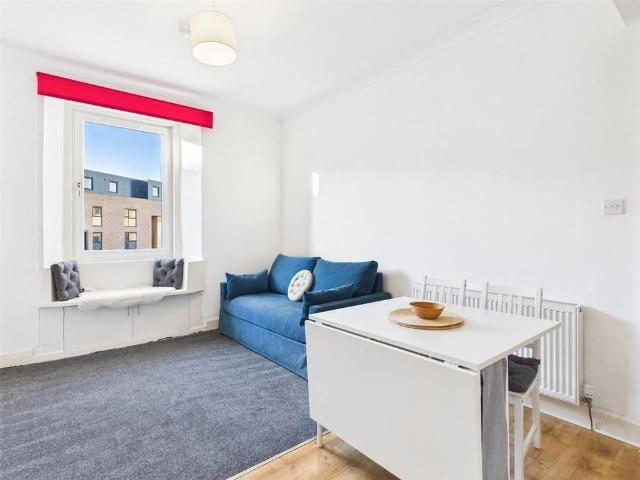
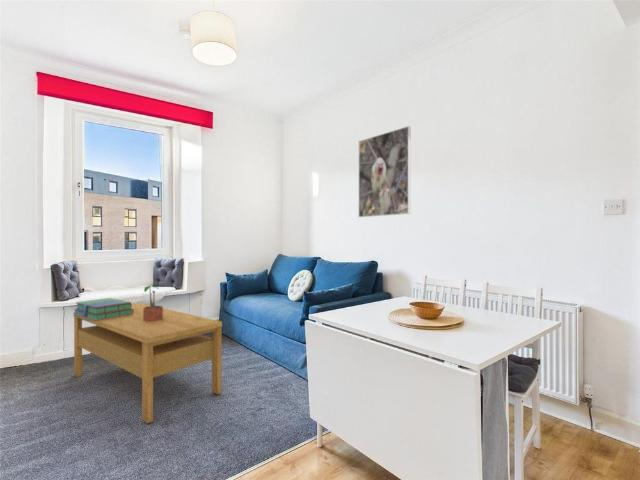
+ coffee table [73,302,223,424]
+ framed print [358,125,412,218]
+ potted plant [143,285,164,322]
+ stack of books [72,297,134,320]
